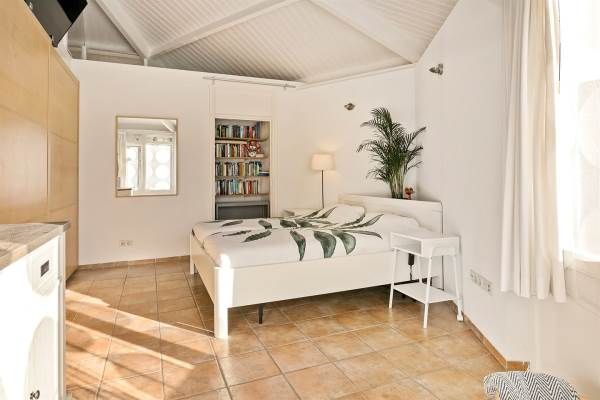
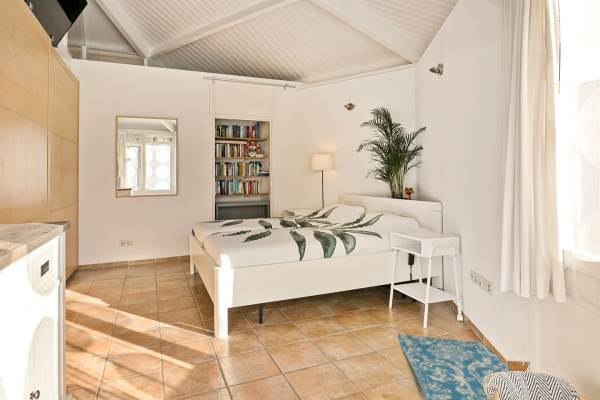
+ rug [397,333,513,400]
